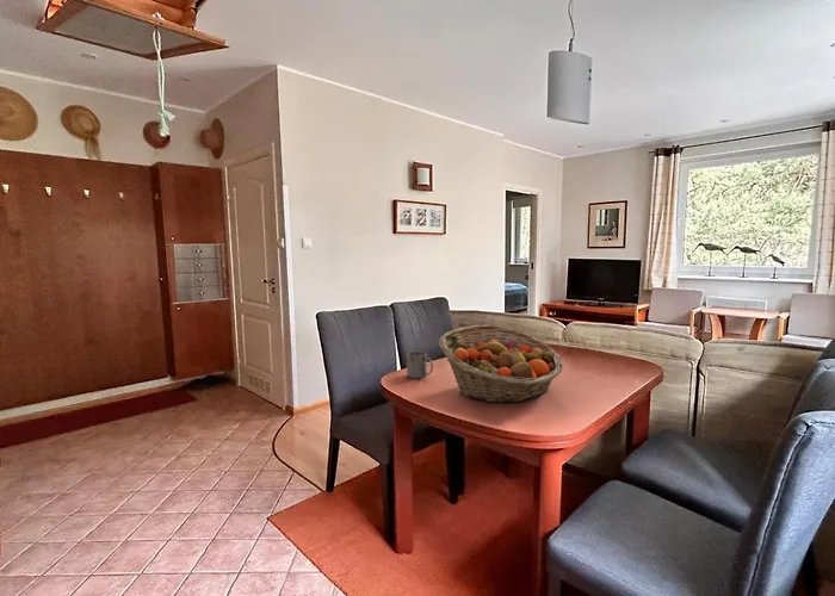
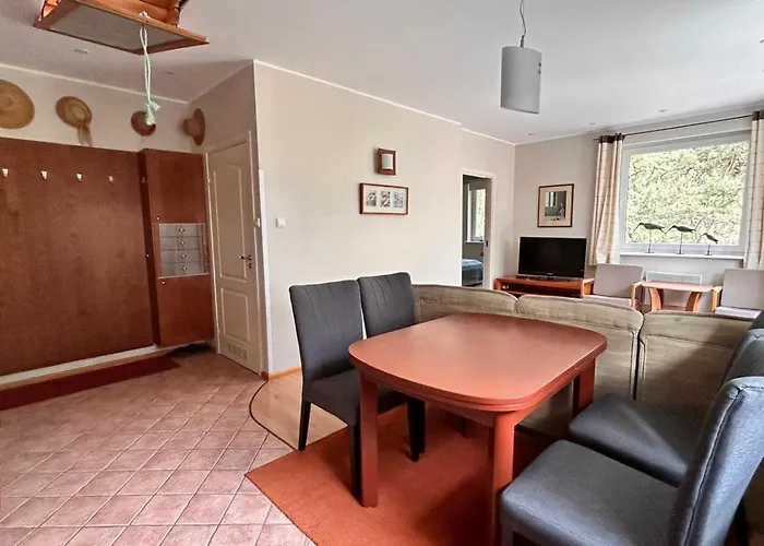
- mug [406,350,434,379]
- fruit basket [438,324,564,404]
